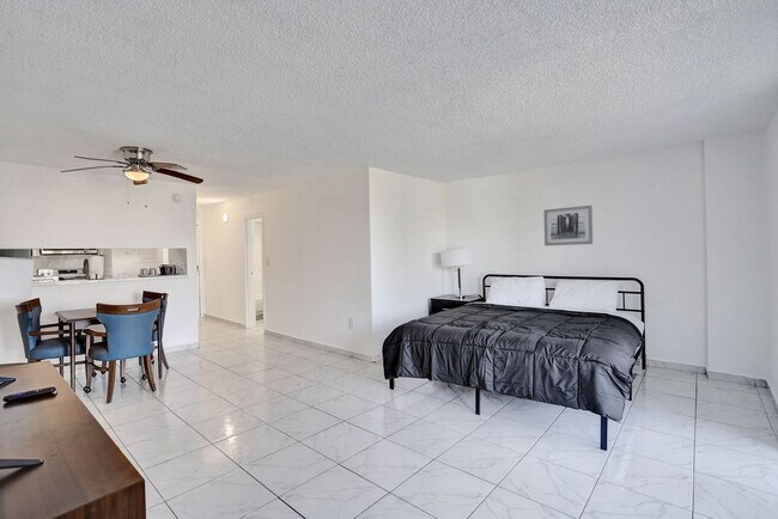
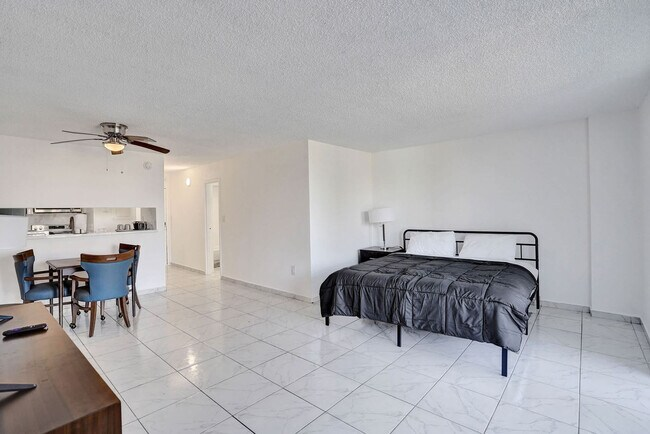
- wall art [542,204,594,248]
